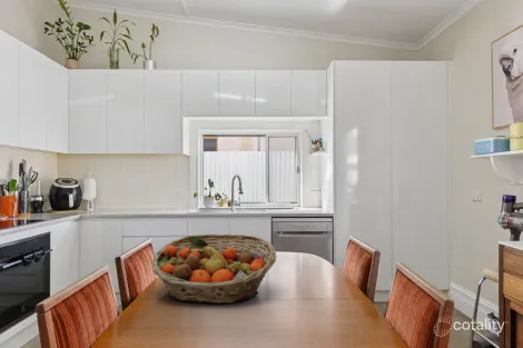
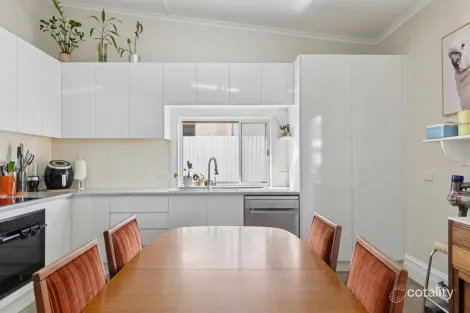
- fruit basket [150,233,277,305]
